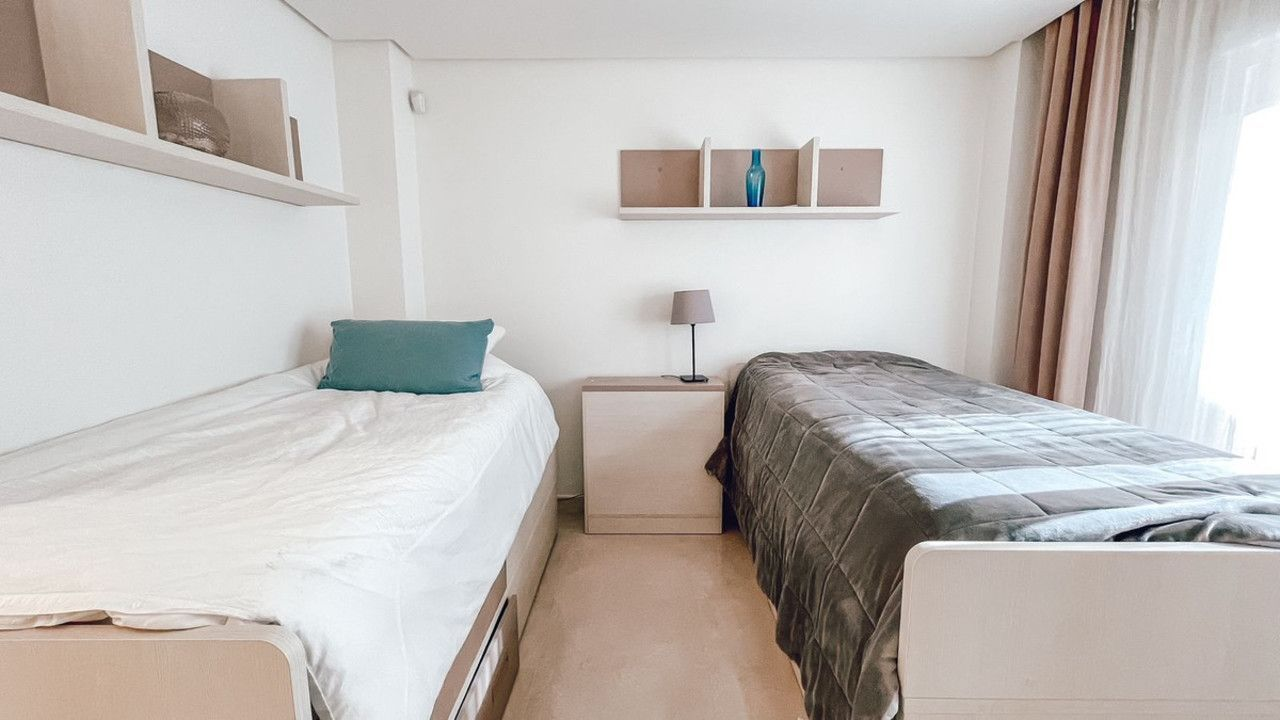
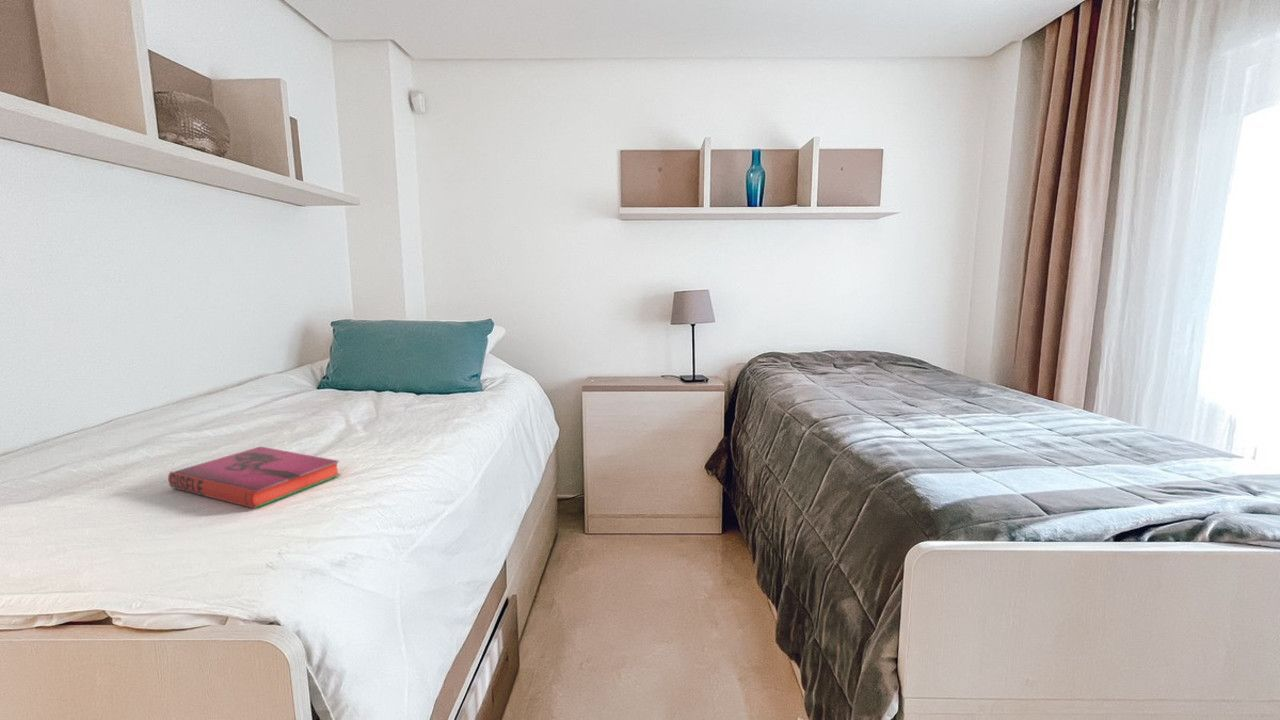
+ hardback book [167,445,342,510]
